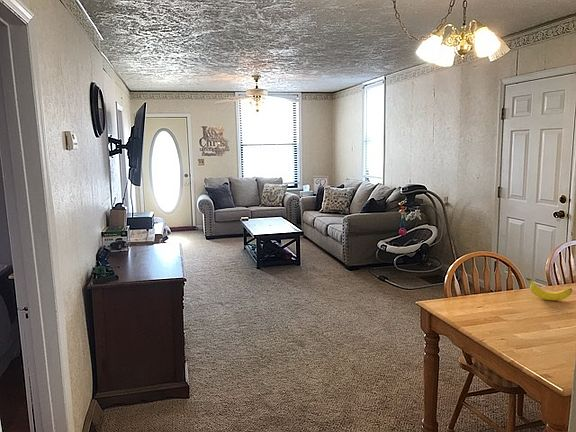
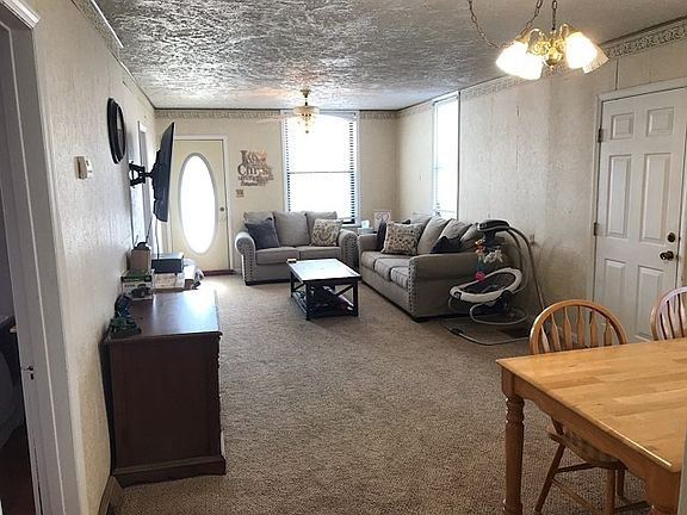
- banana [525,277,573,301]
